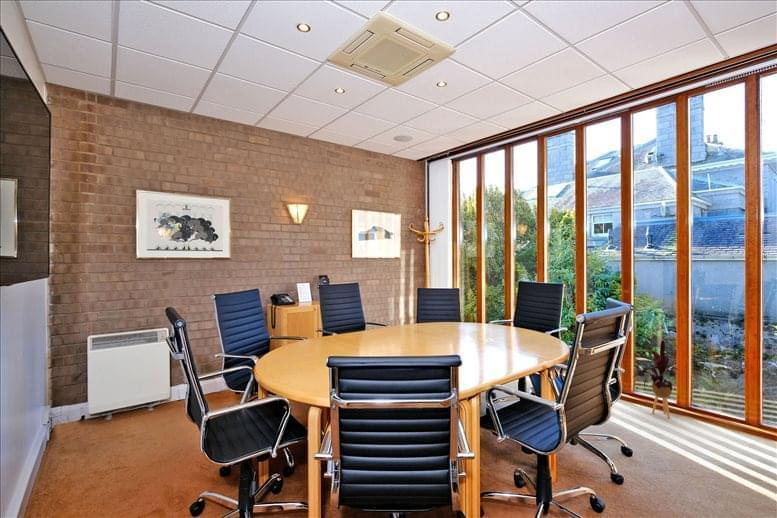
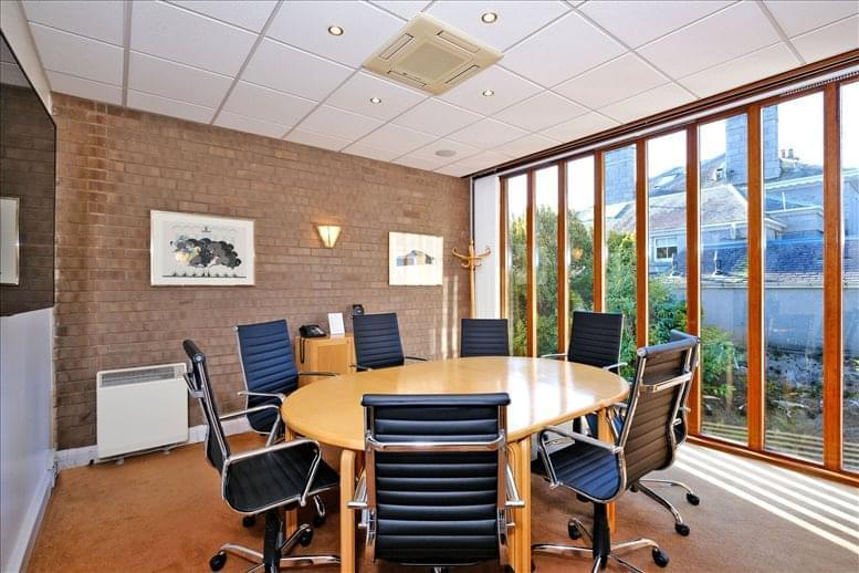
- house plant [631,340,680,419]
